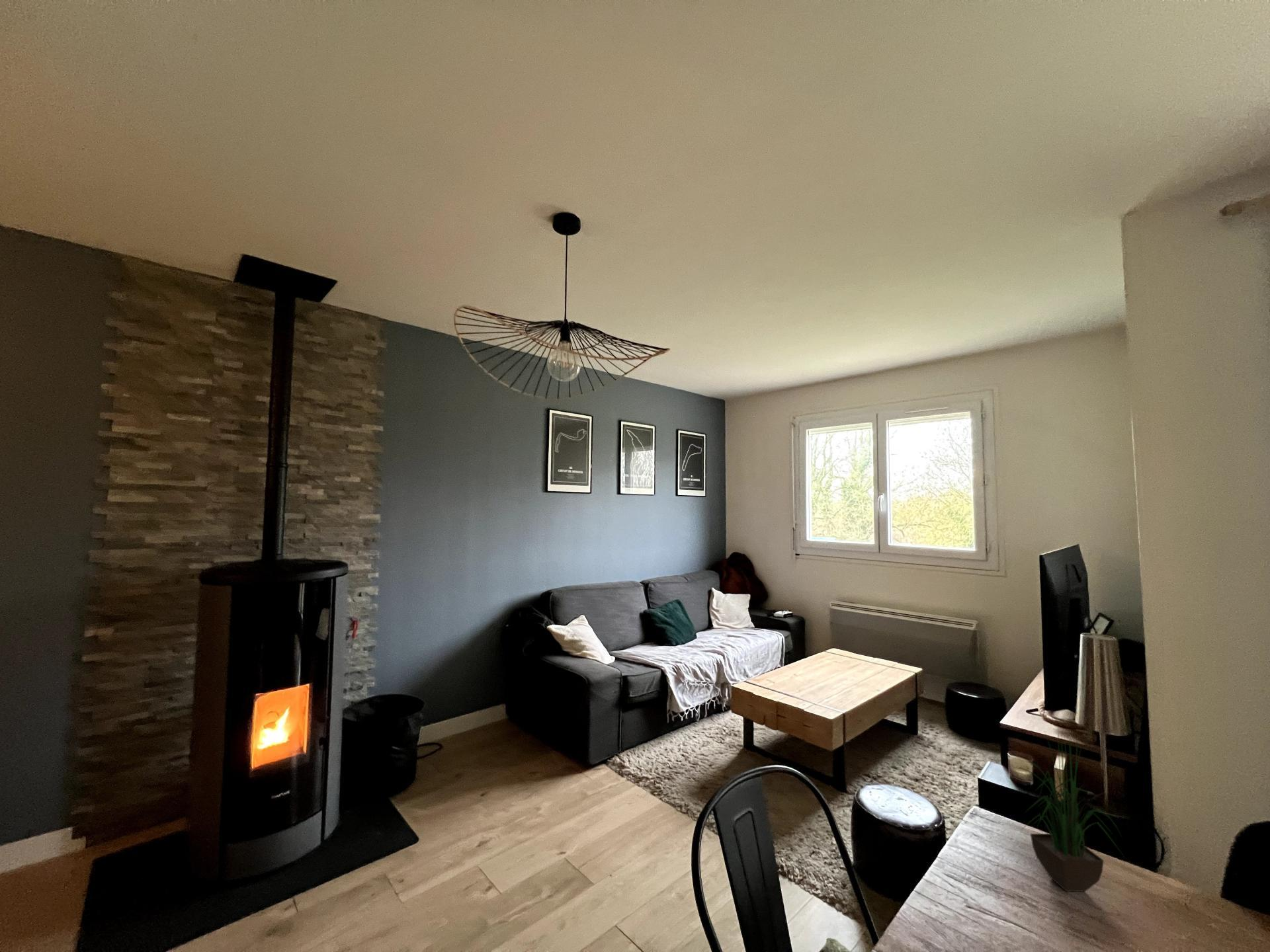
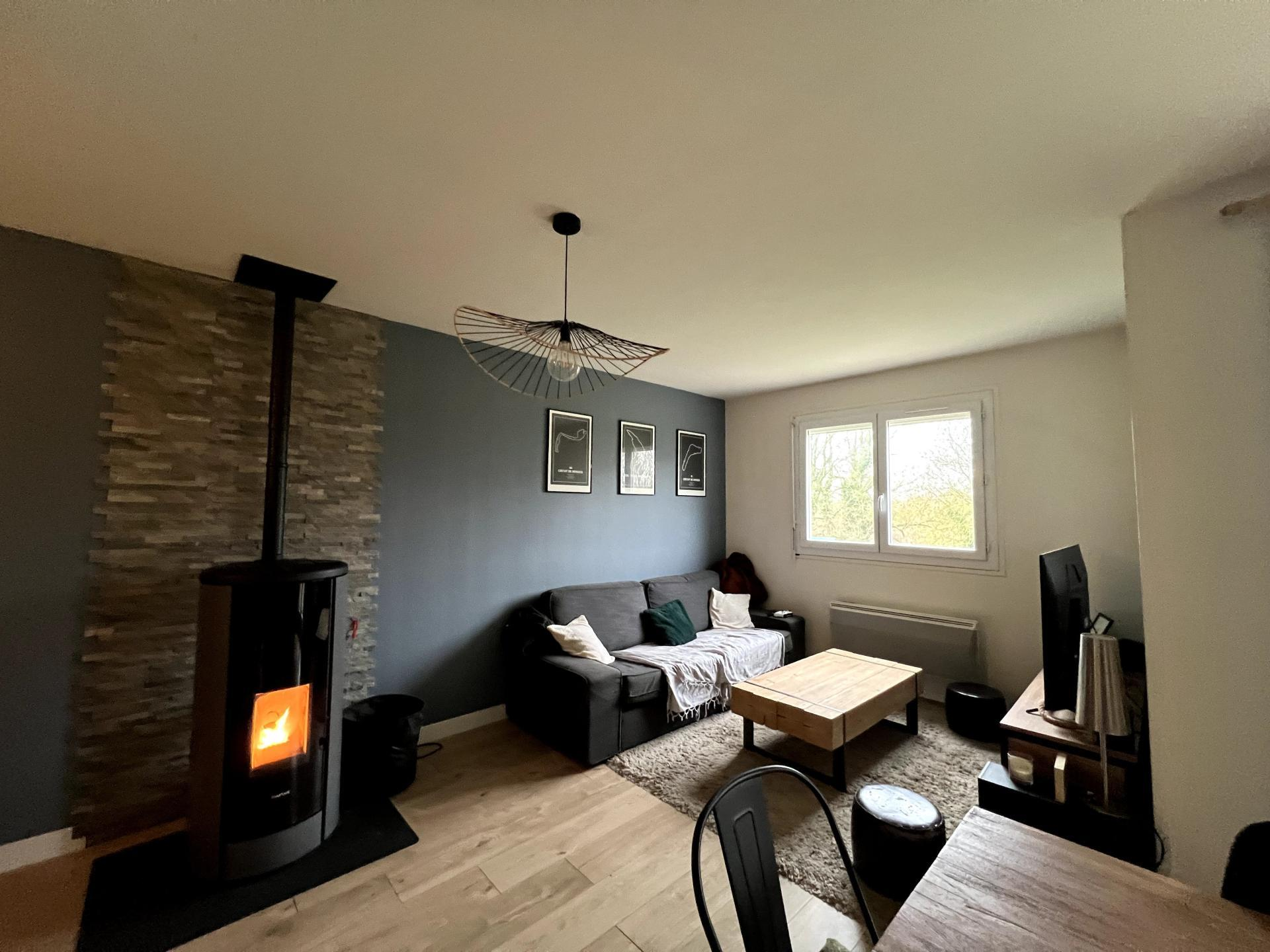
- potted plant [1015,723,1126,893]
